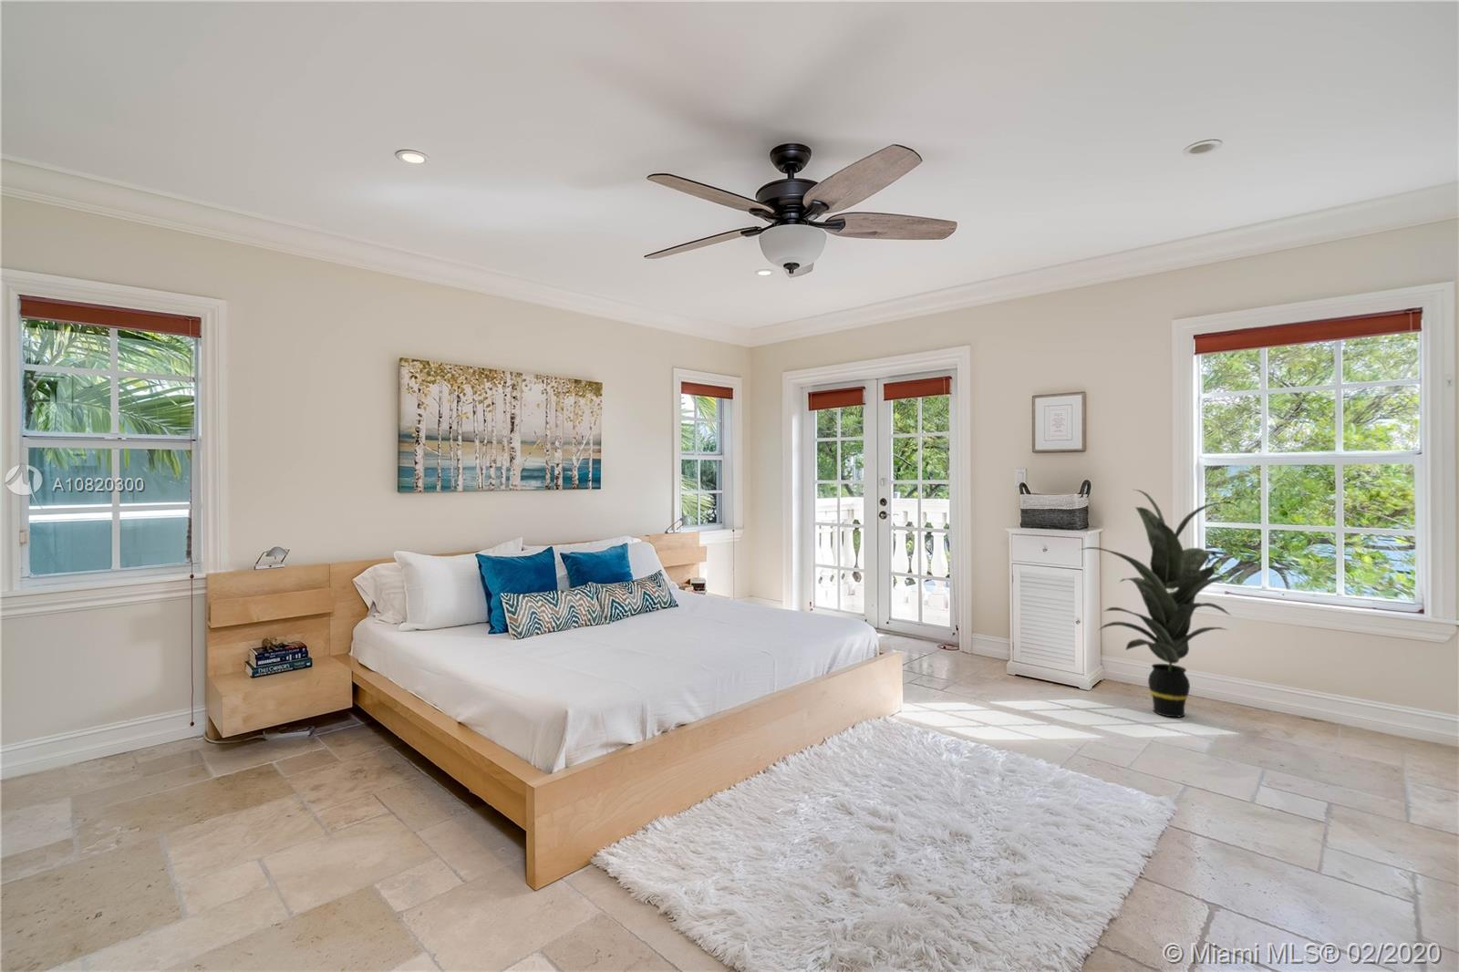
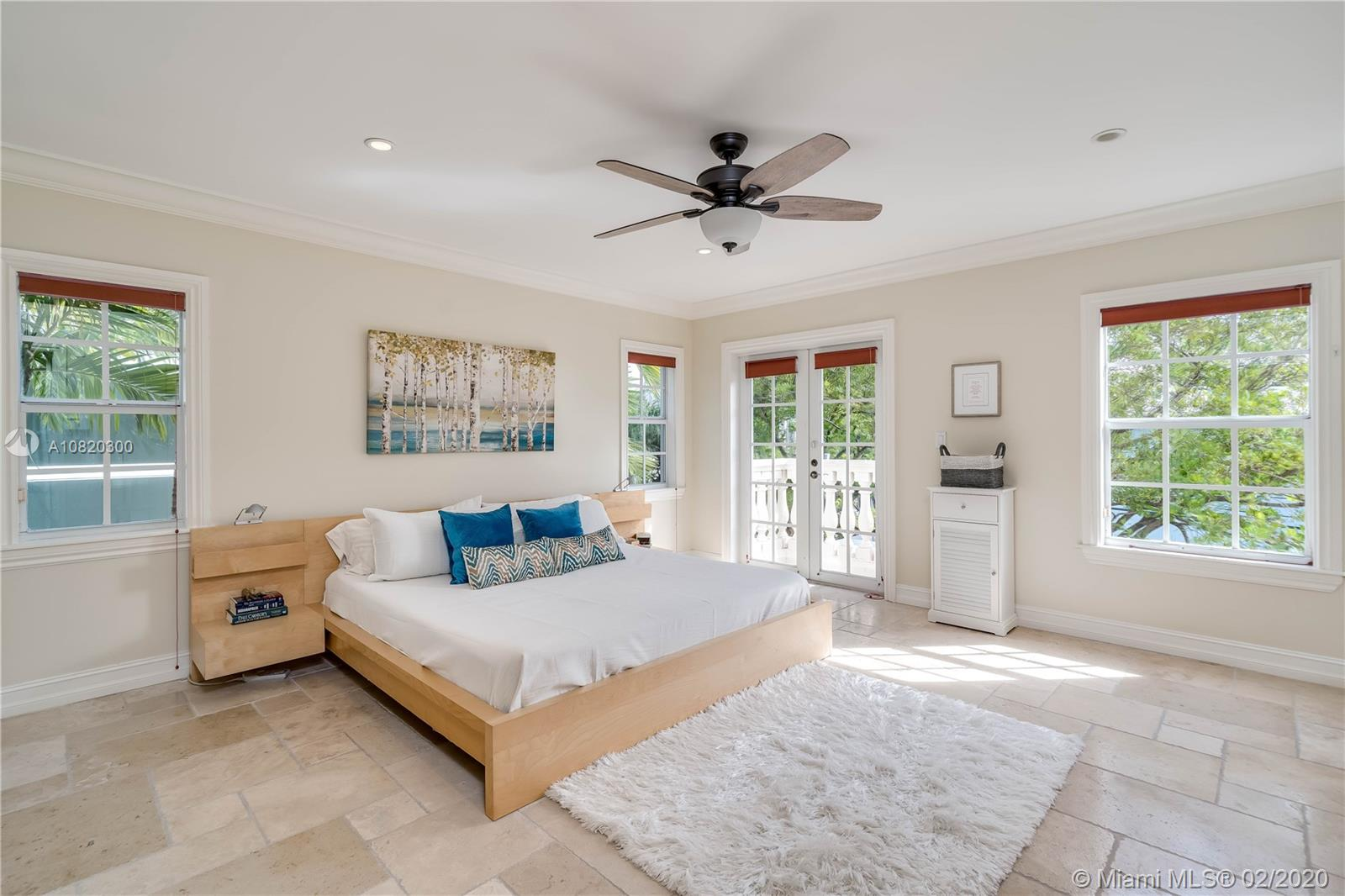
- indoor plant [1078,489,1242,718]
